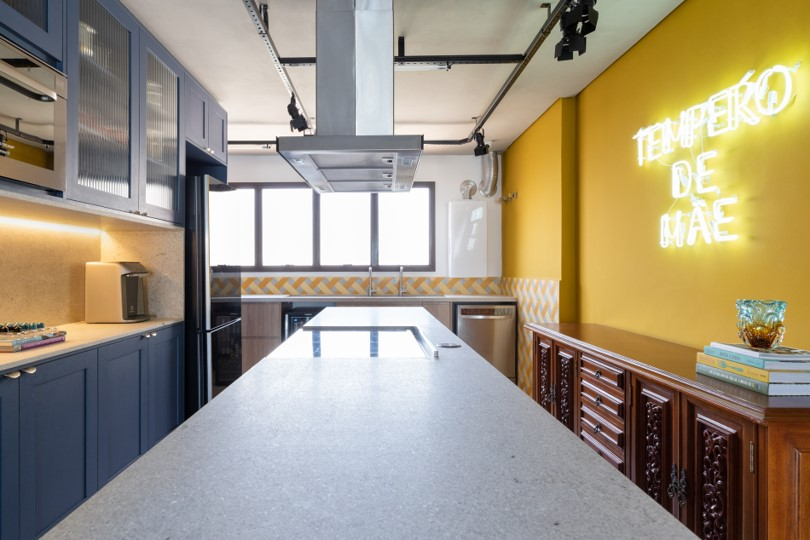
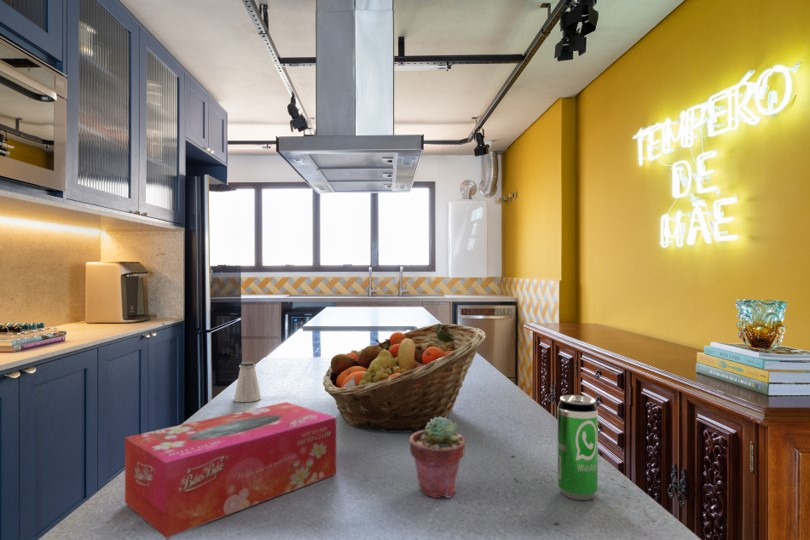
+ saltshaker [233,361,262,403]
+ beverage can [557,394,599,501]
+ potted succulent [409,417,466,499]
+ fruit basket [322,323,487,433]
+ tissue box [124,401,337,539]
